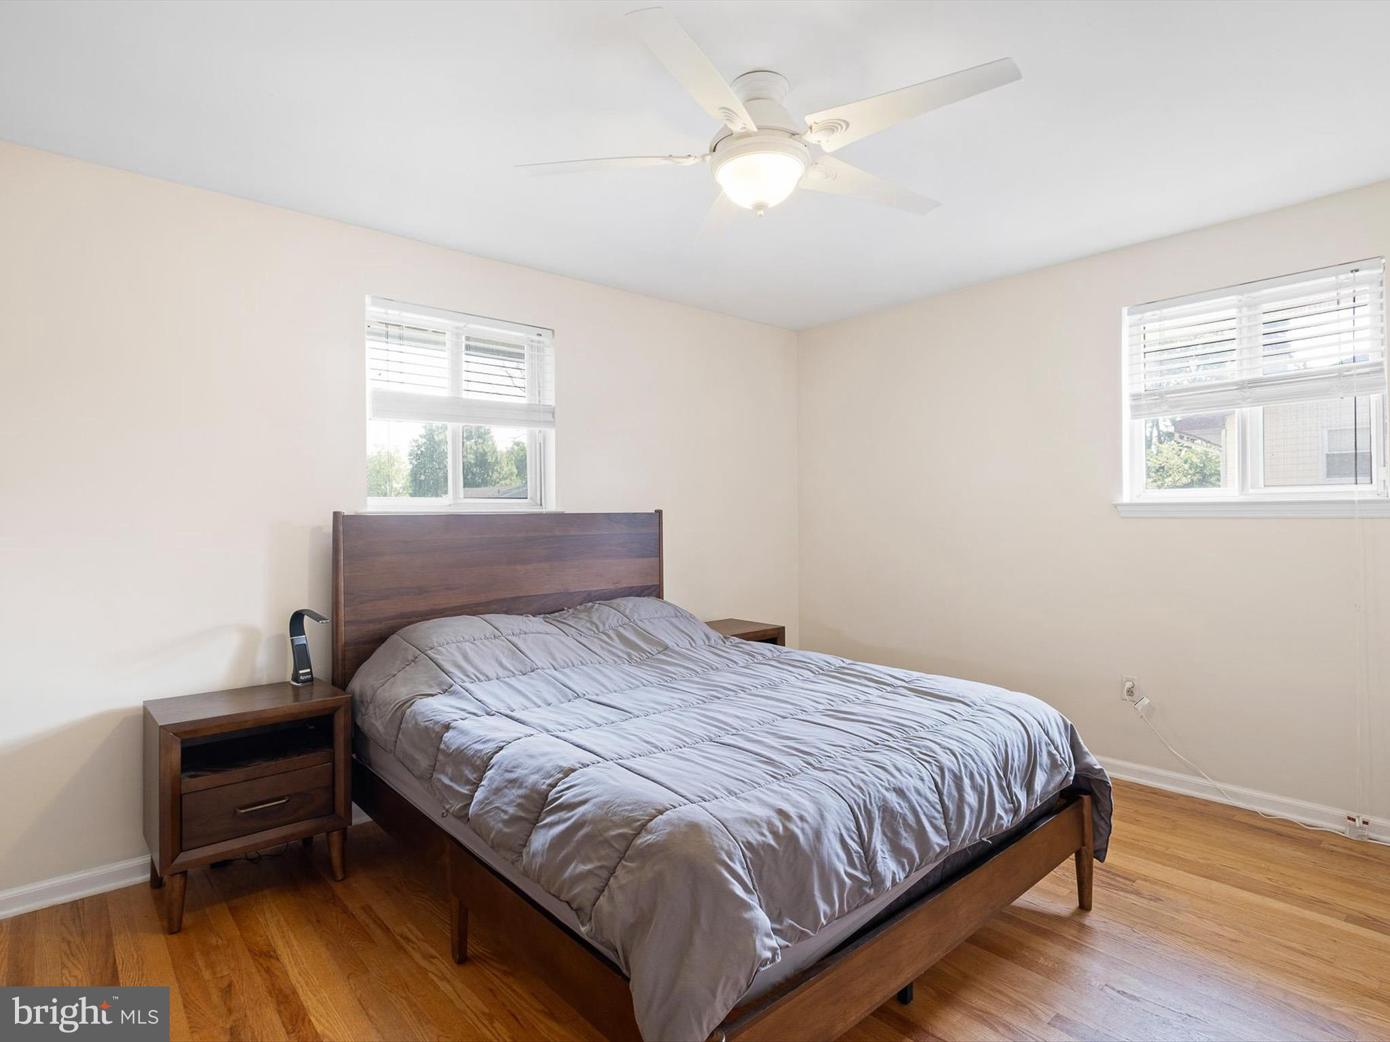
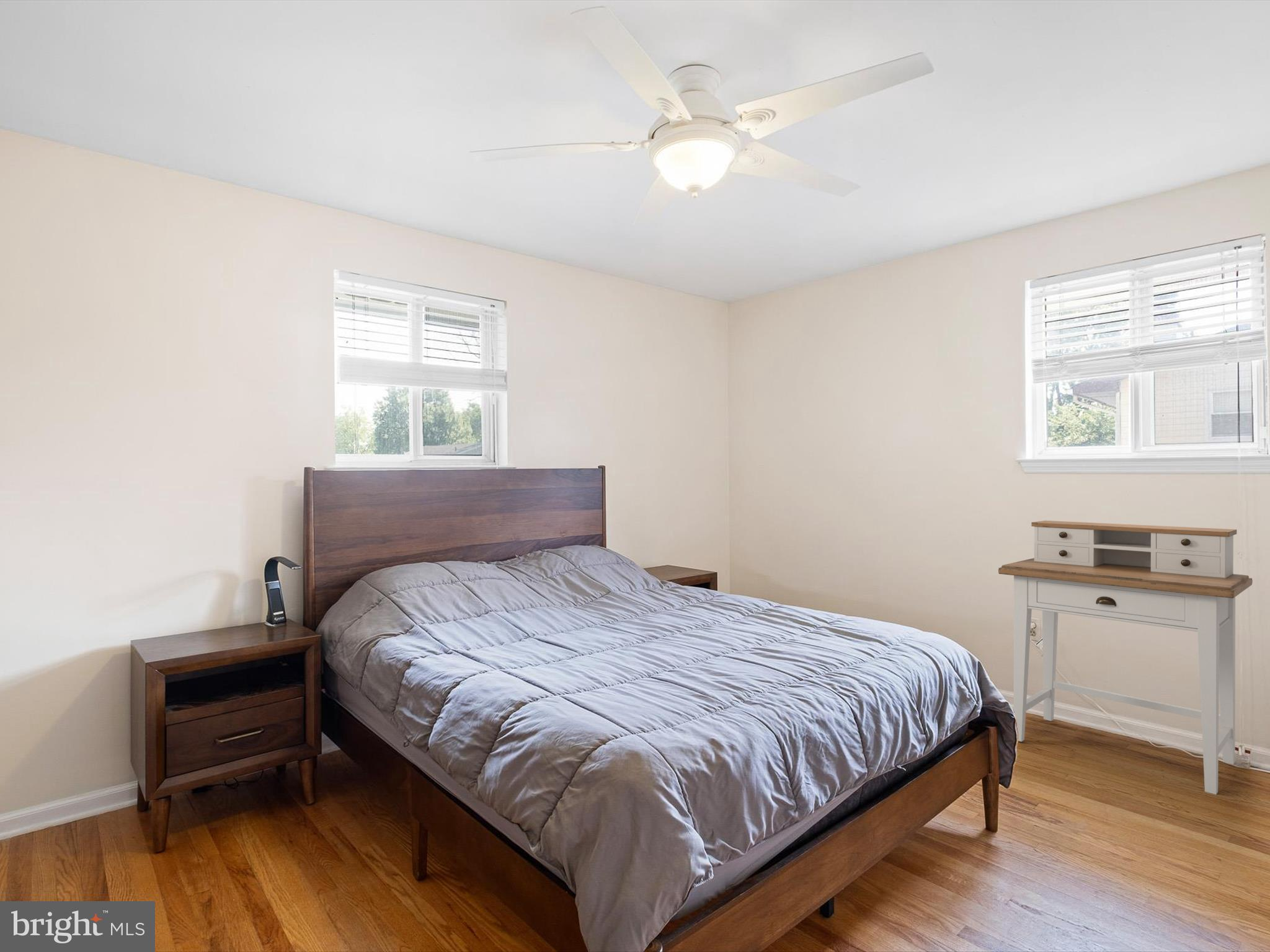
+ desk [998,520,1253,795]
